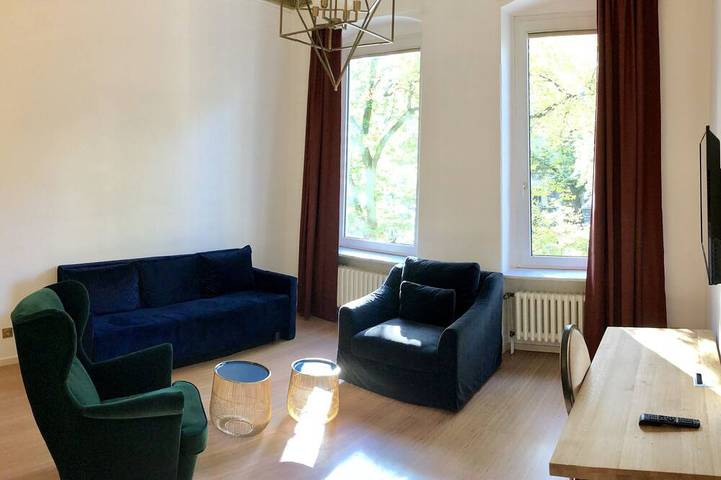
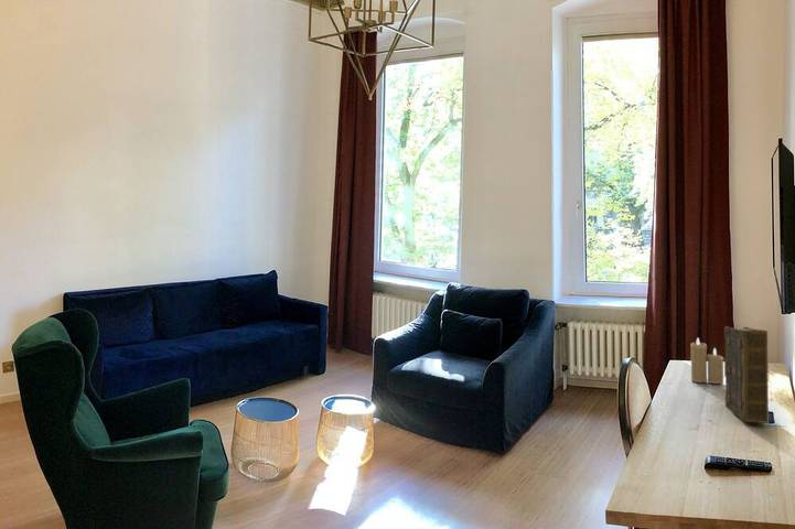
+ candle [689,337,724,385]
+ book [723,325,770,424]
